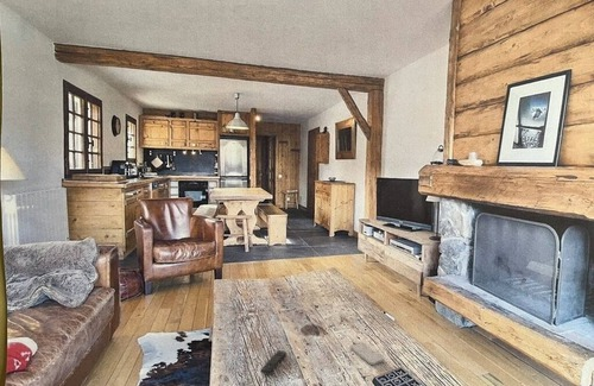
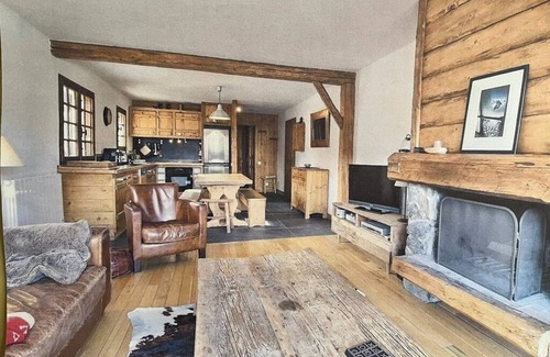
- smartphone [349,342,385,366]
- remote control [260,349,287,376]
